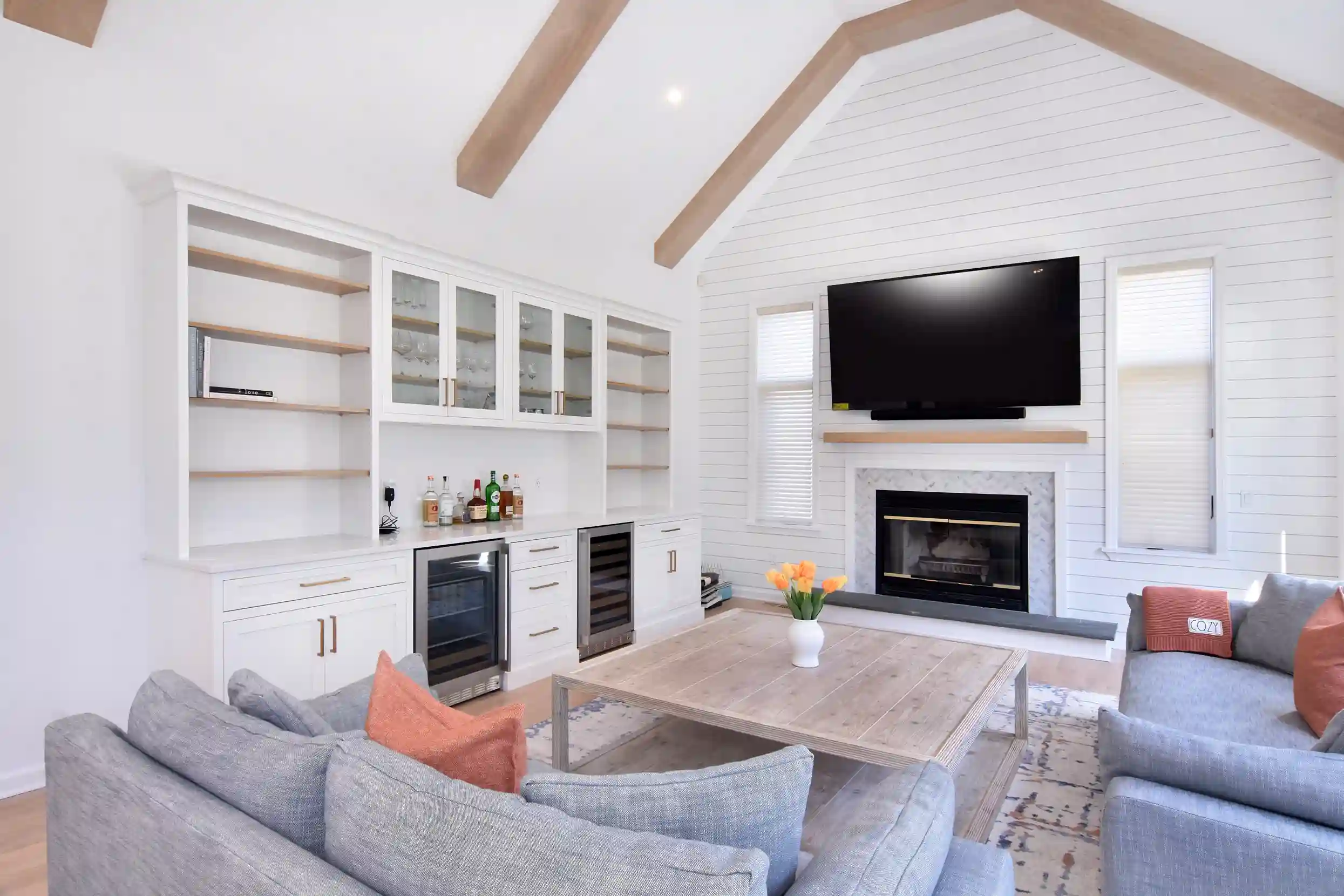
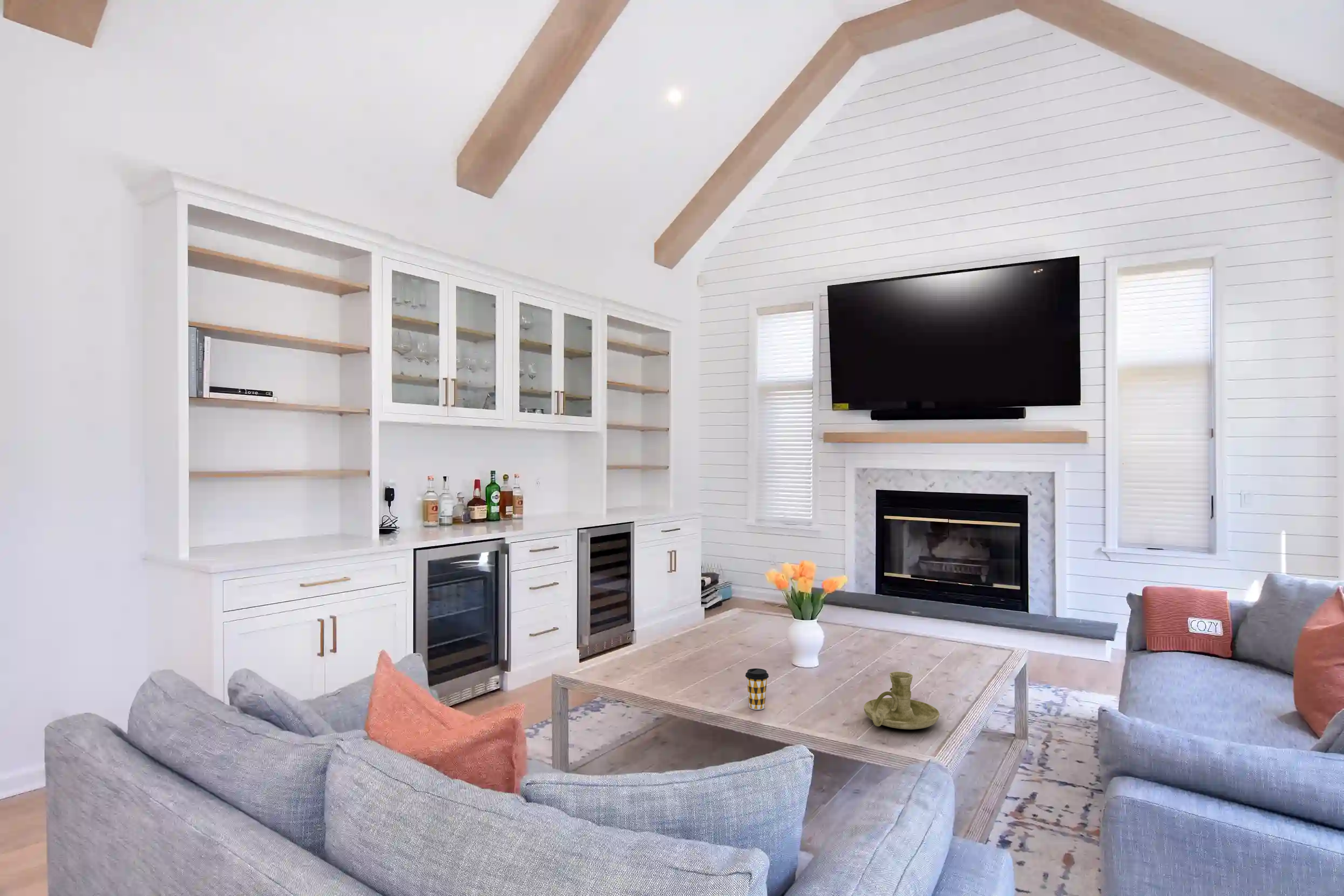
+ candle holder [863,671,940,730]
+ coffee cup [745,668,769,710]
